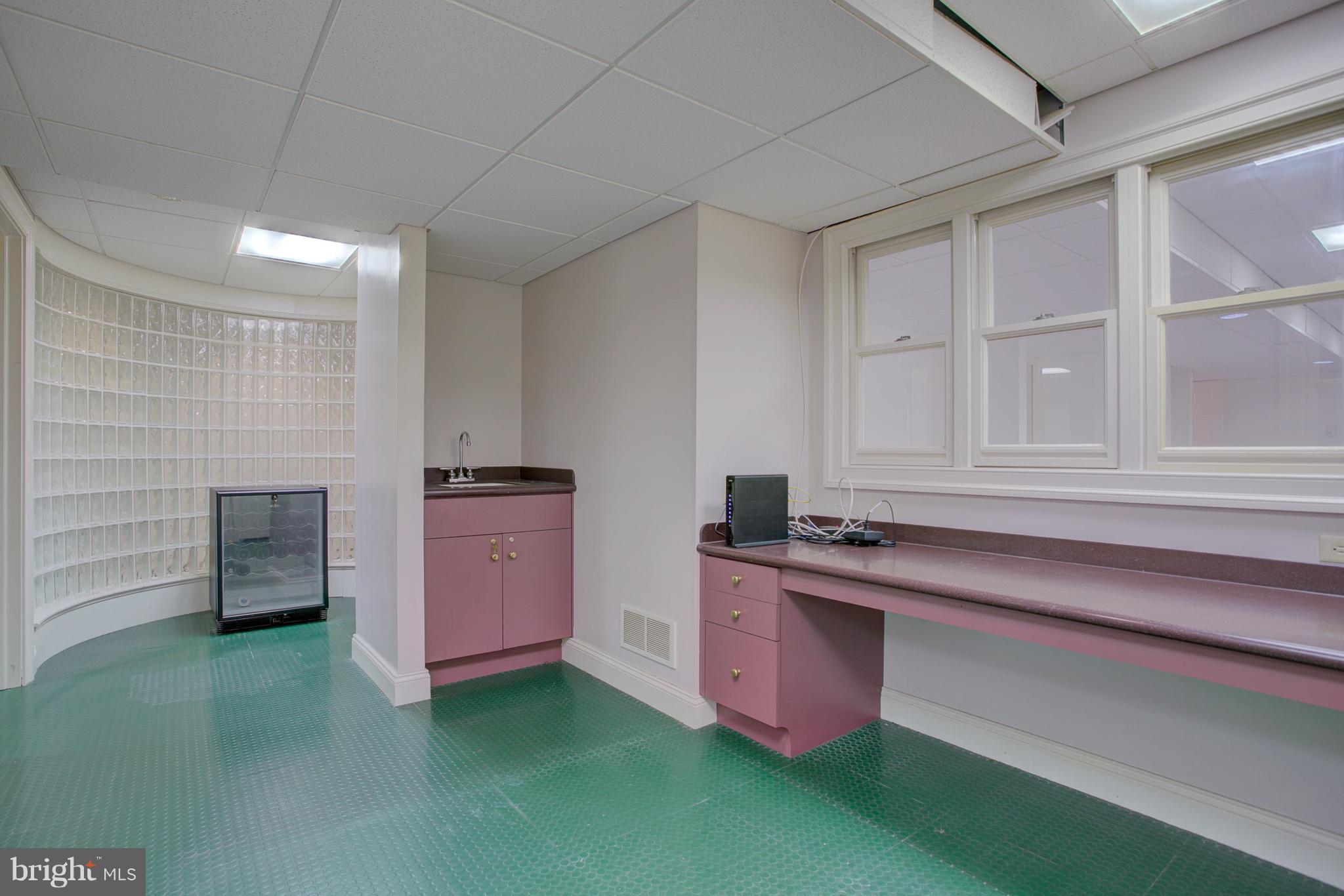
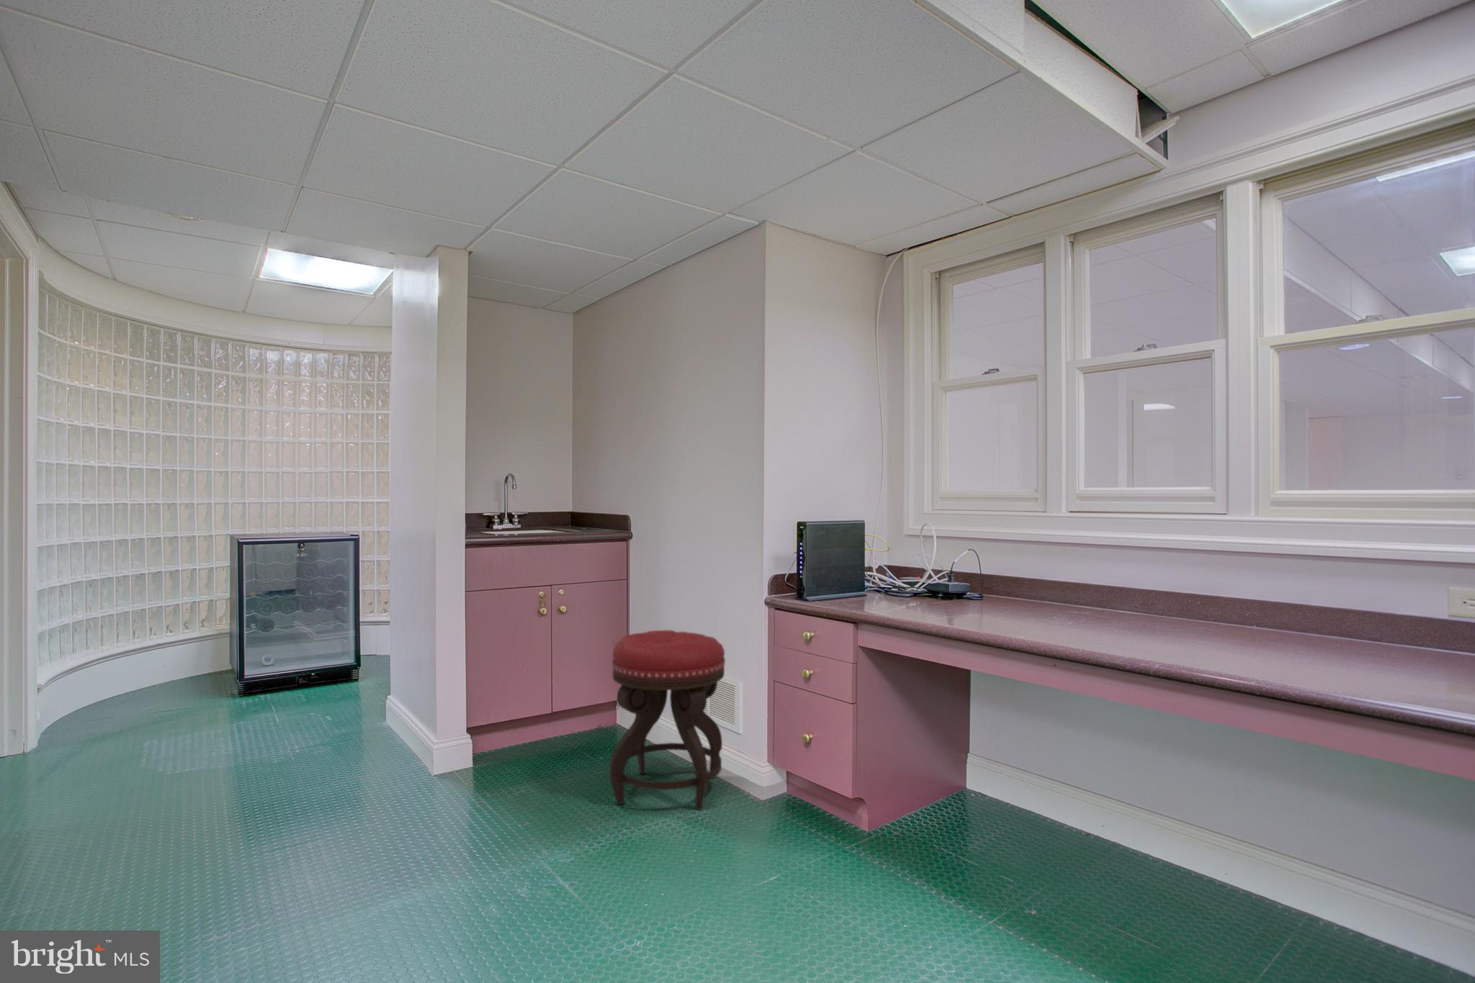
+ stool [609,630,727,811]
